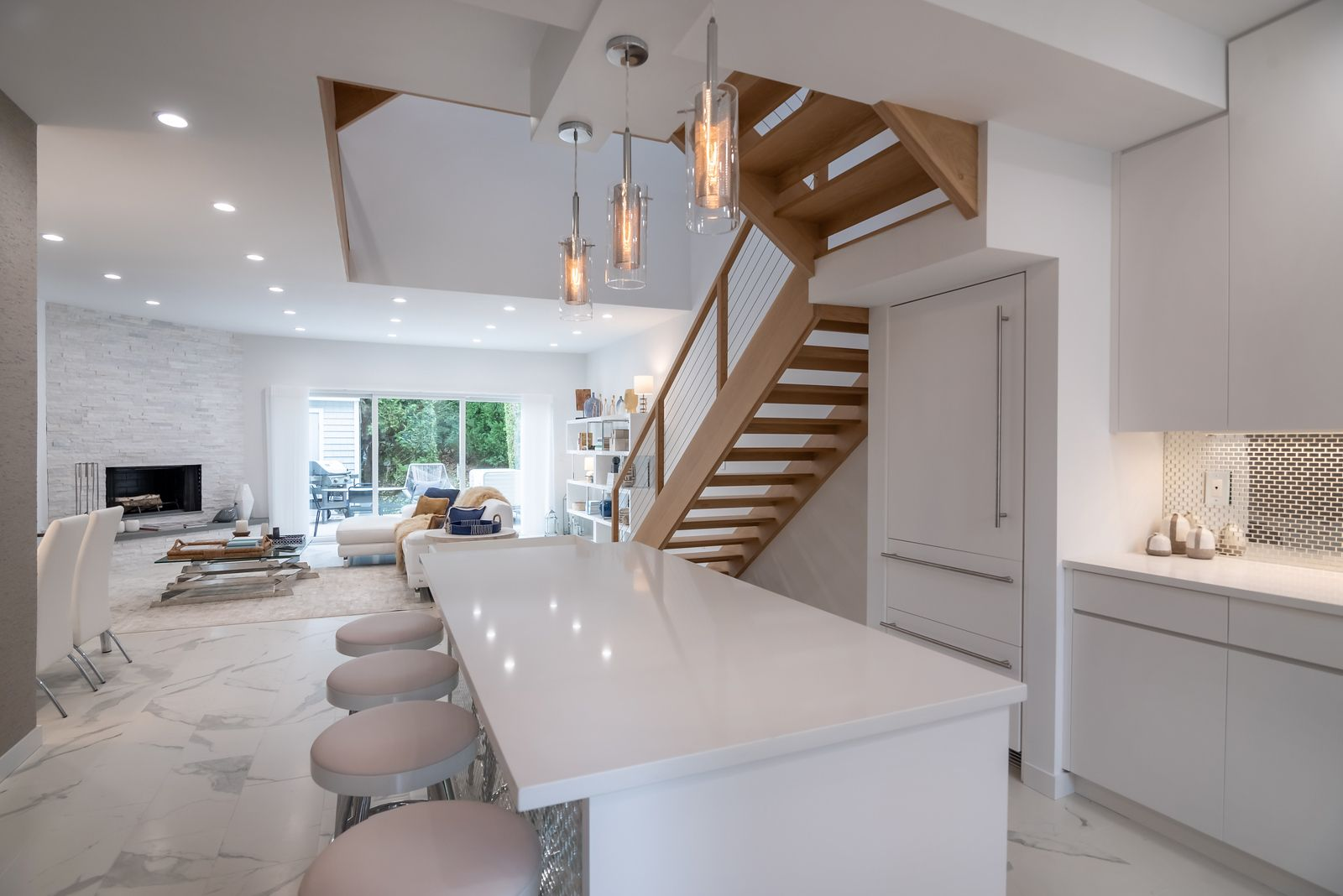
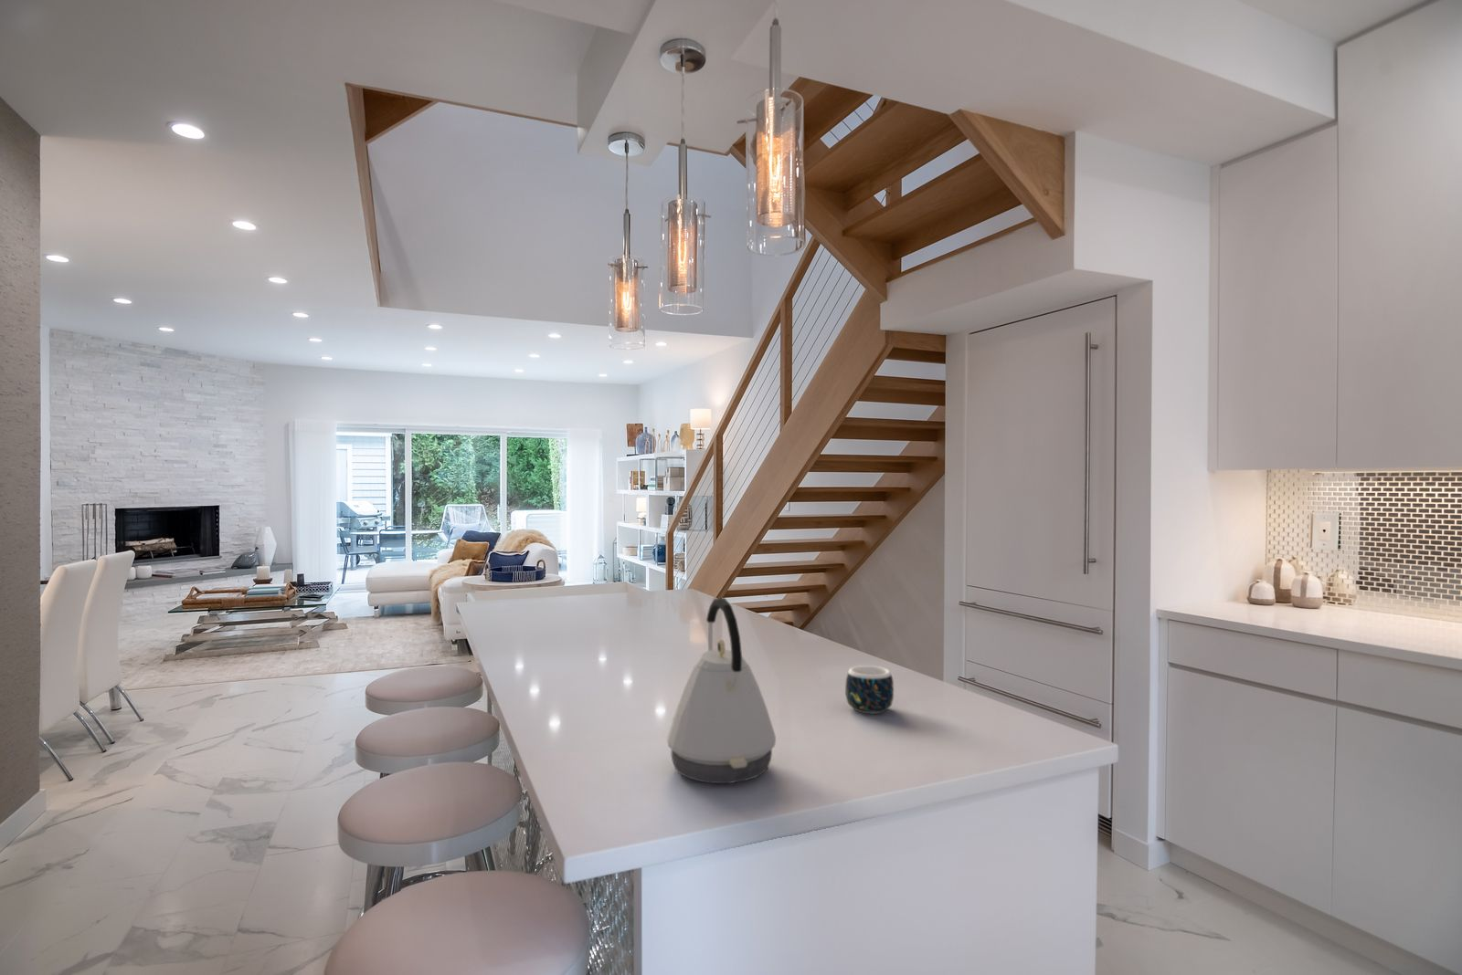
+ mug [845,665,895,714]
+ kettle [666,597,776,785]
